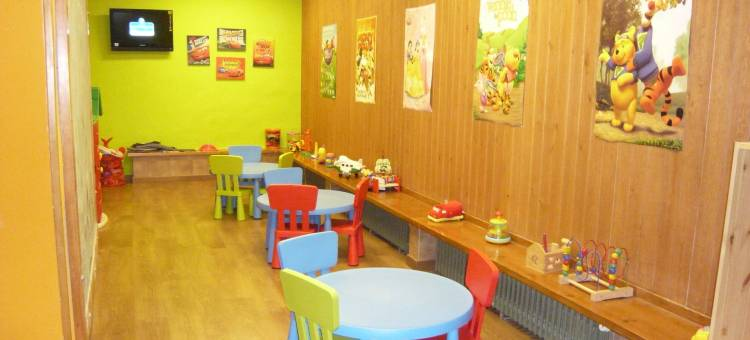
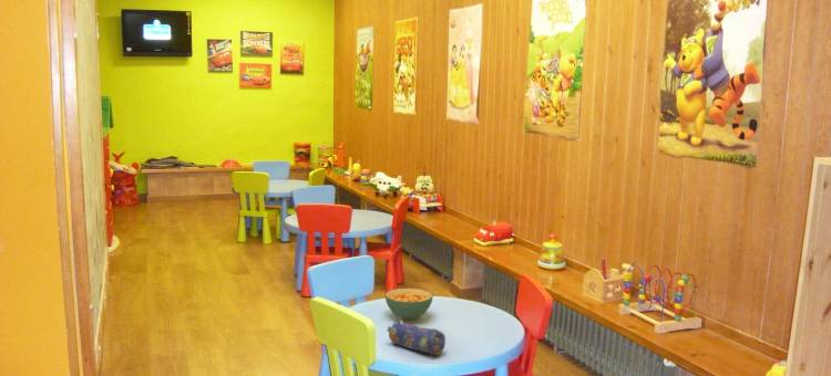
+ pencil case [386,318,447,356]
+ cereal bowl [383,288,434,321]
